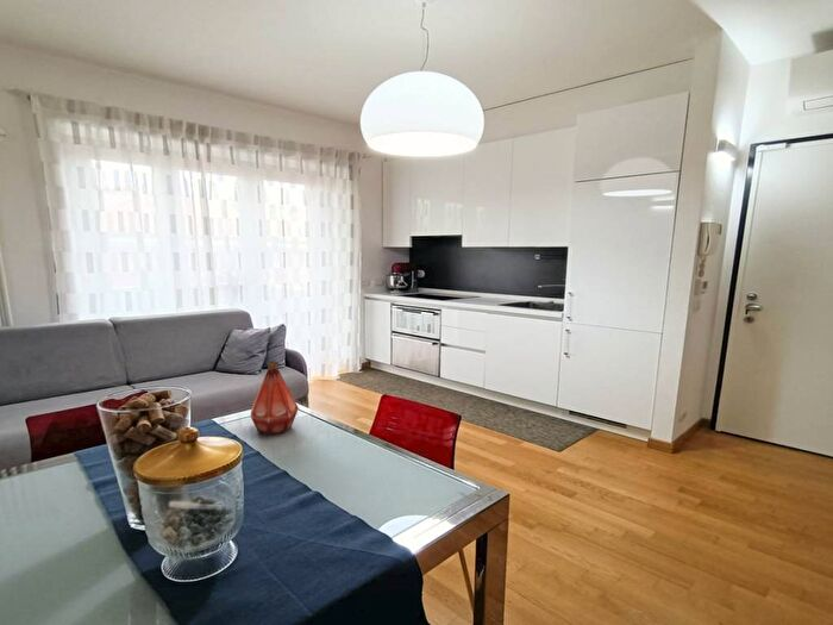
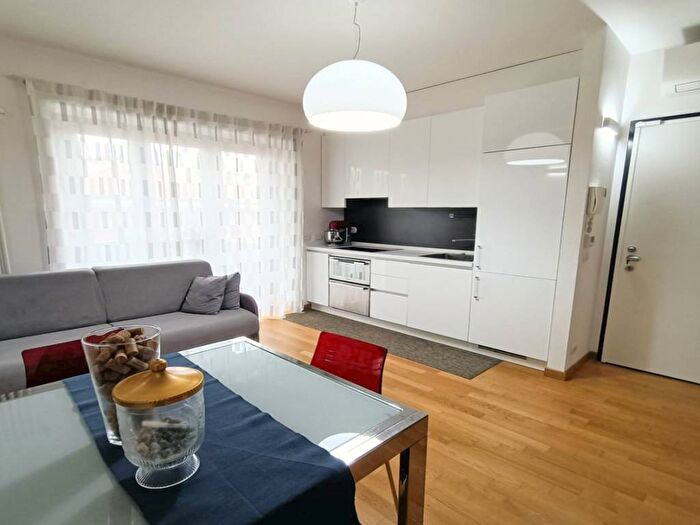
- bottle [250,360,300,437]
